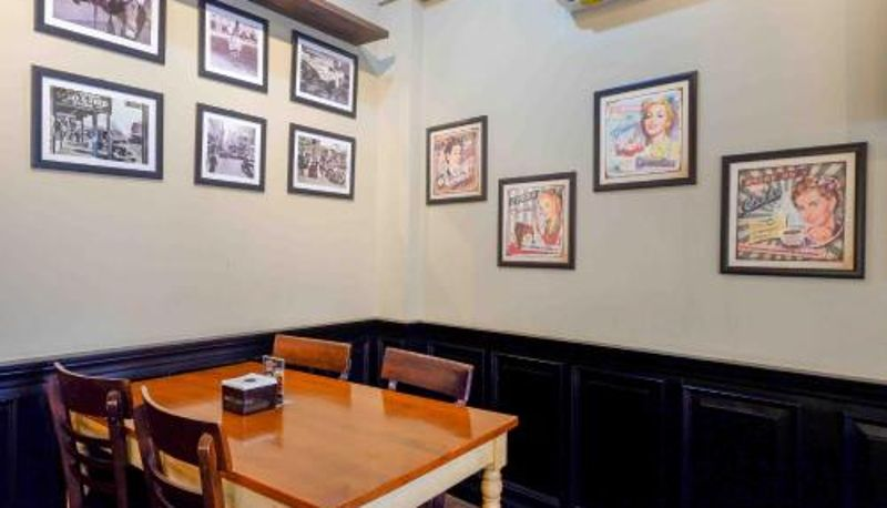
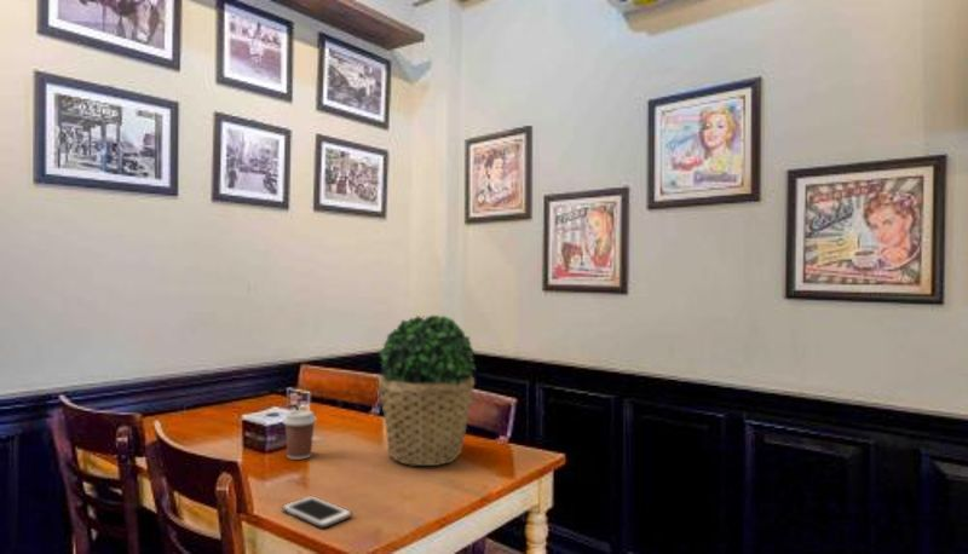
+ potted plant [378,314,477,467]
+ coffee cup [282,409,318,461]
+ cell phone [281,495,353,529]
